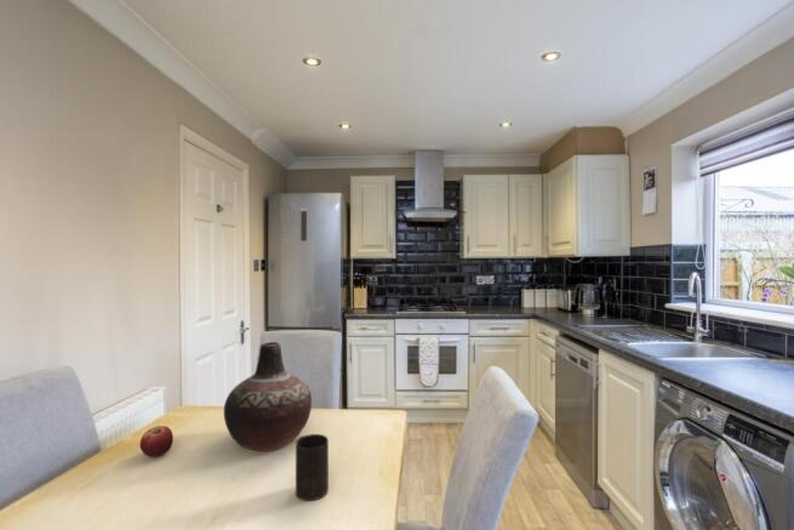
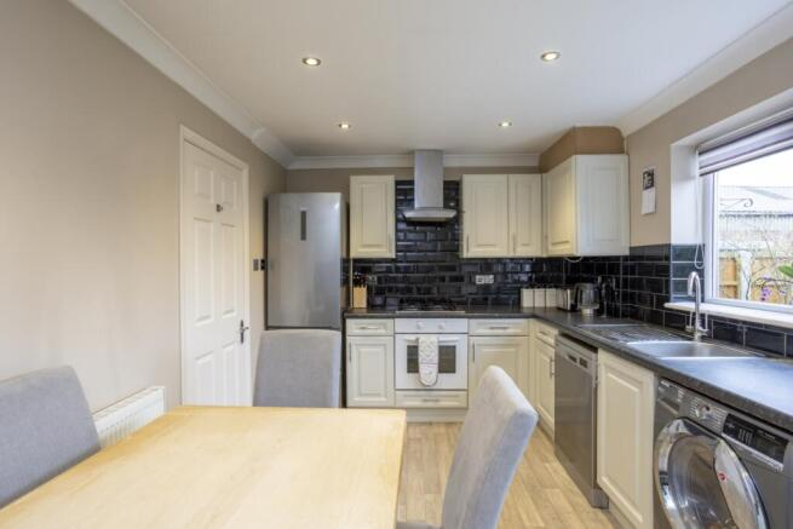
- cup [295,433,330,502]
- vase [223,341,313,452]
- fruit [138,424,175,458]
